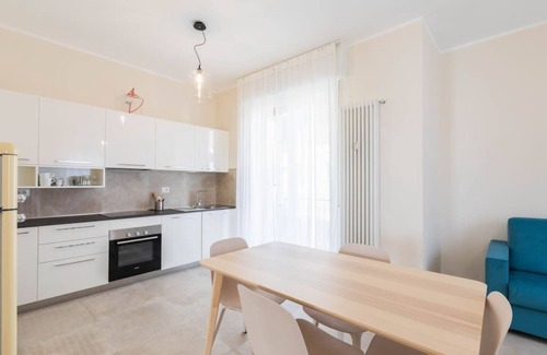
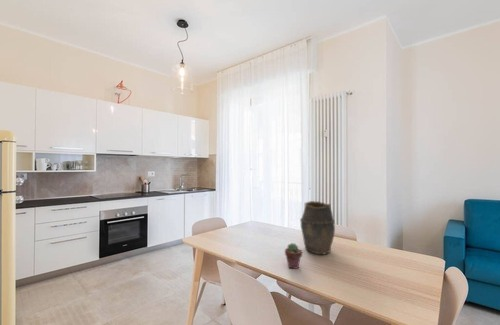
+ potted succulent [284,242,303,270]
+ vase [299,200,336,255]
